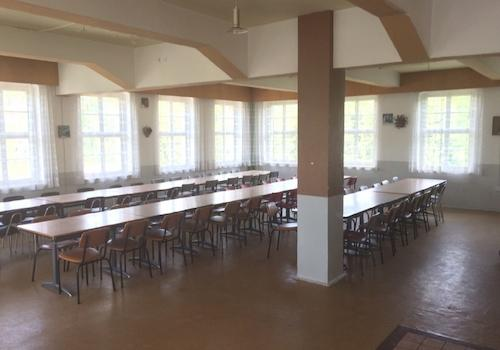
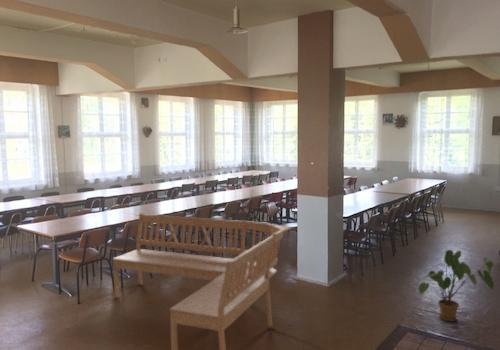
+ bench [112,212,293,350]
+ house plant [418,249,495,322]
